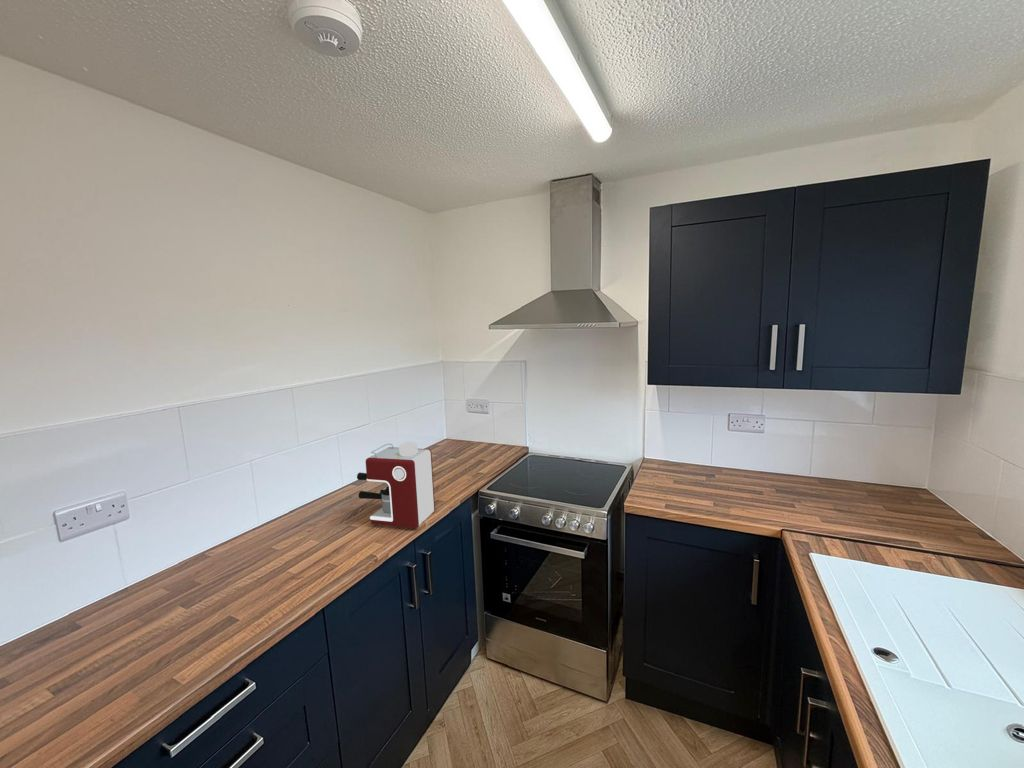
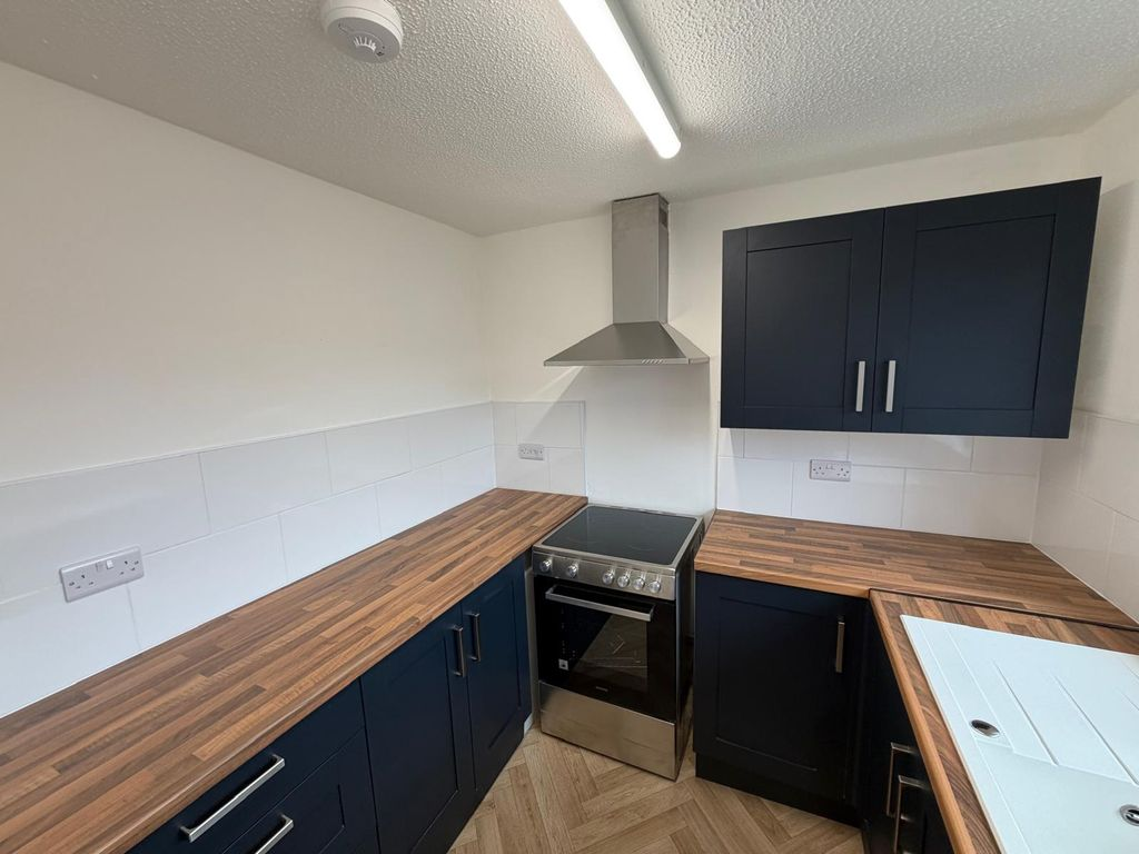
- coffee maker [356,441,436,529]
